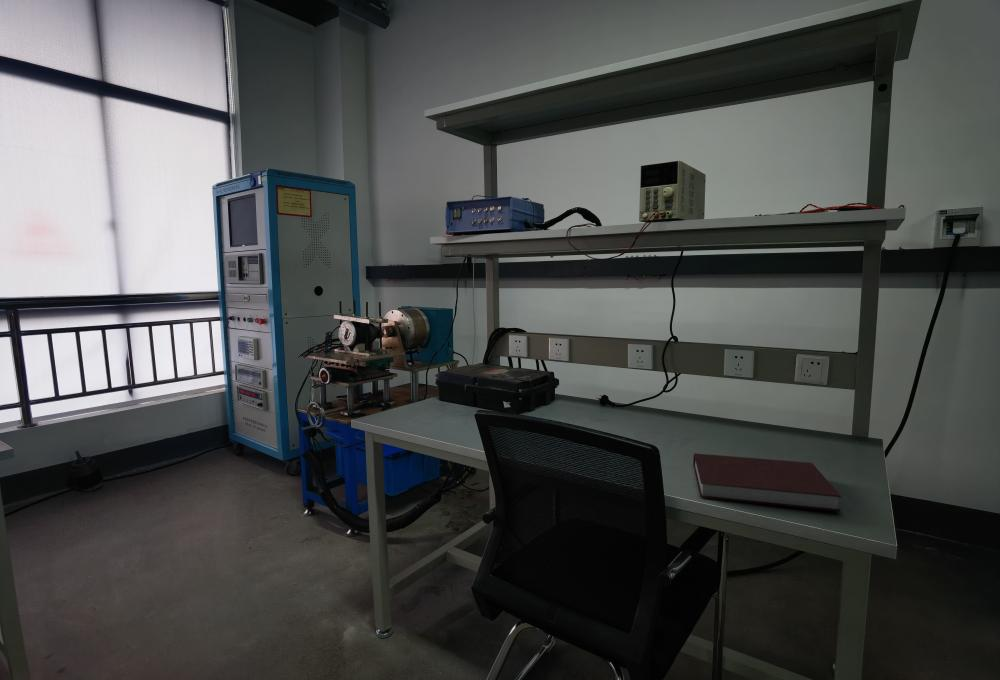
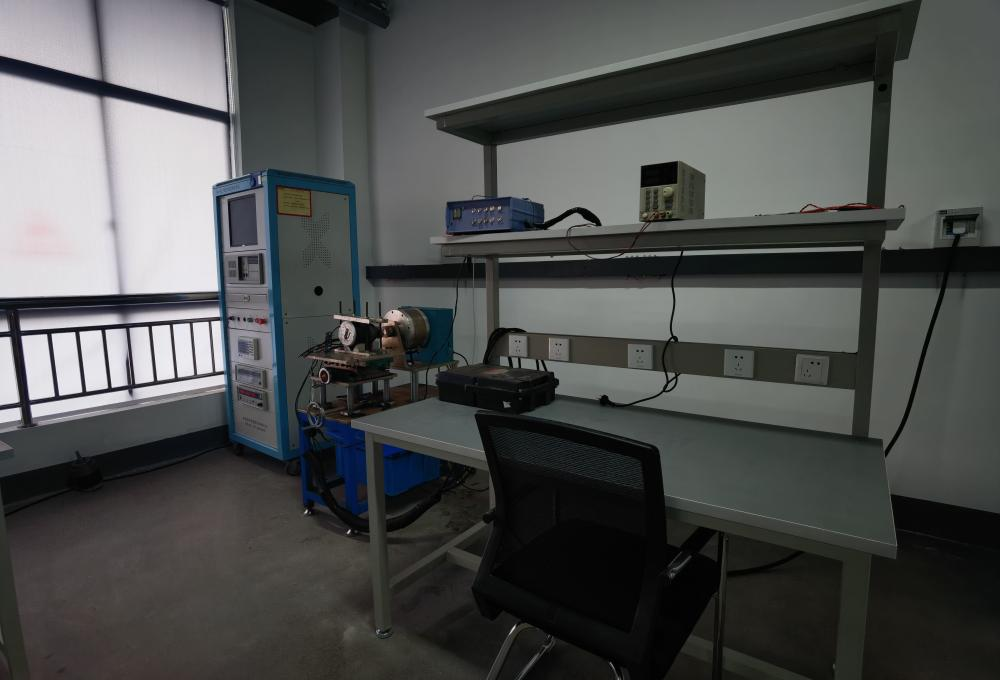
- notebook [692,452,842,513]
